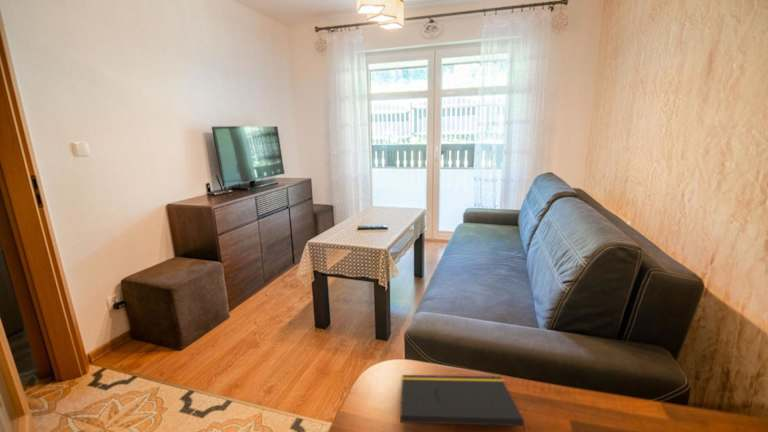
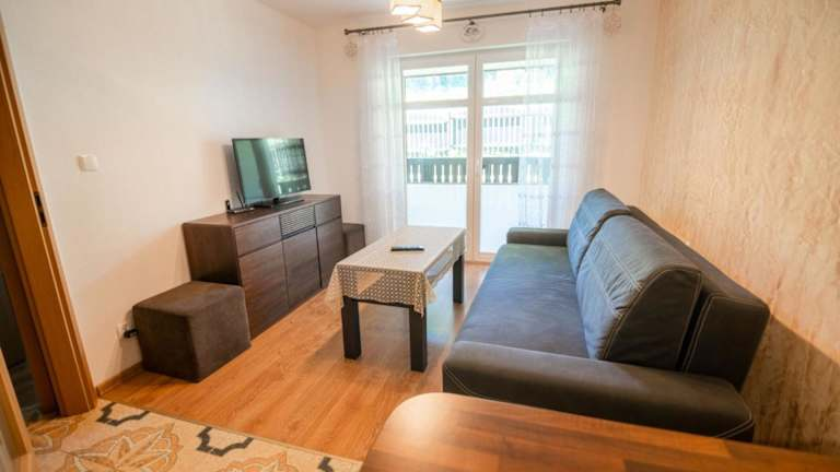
- notepad [399,374,526,432]
